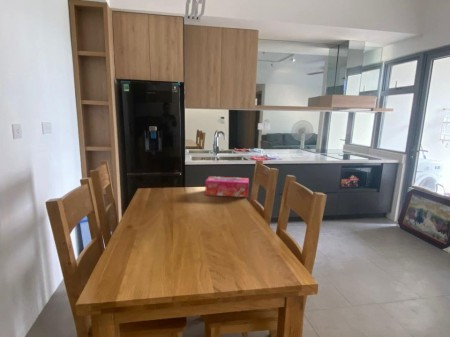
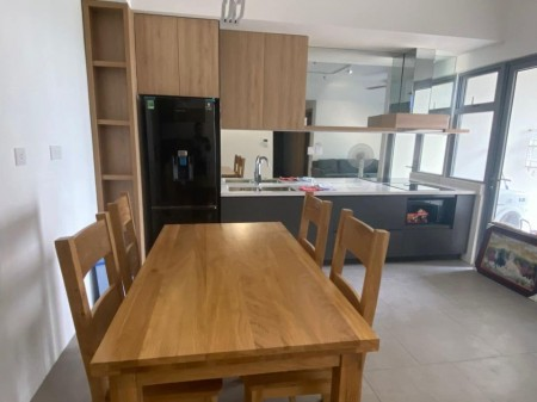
- tissue box [204,175,250,198]
